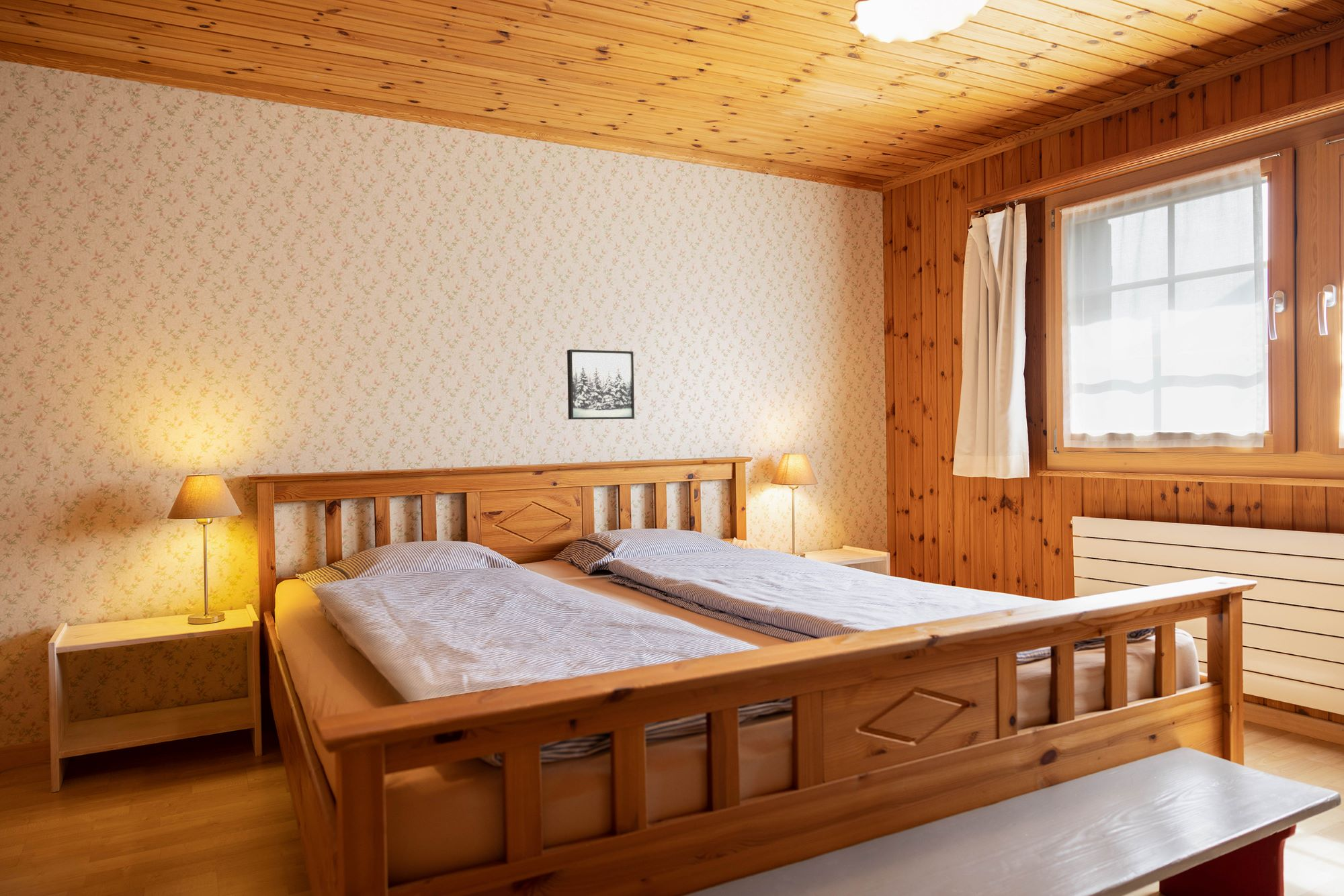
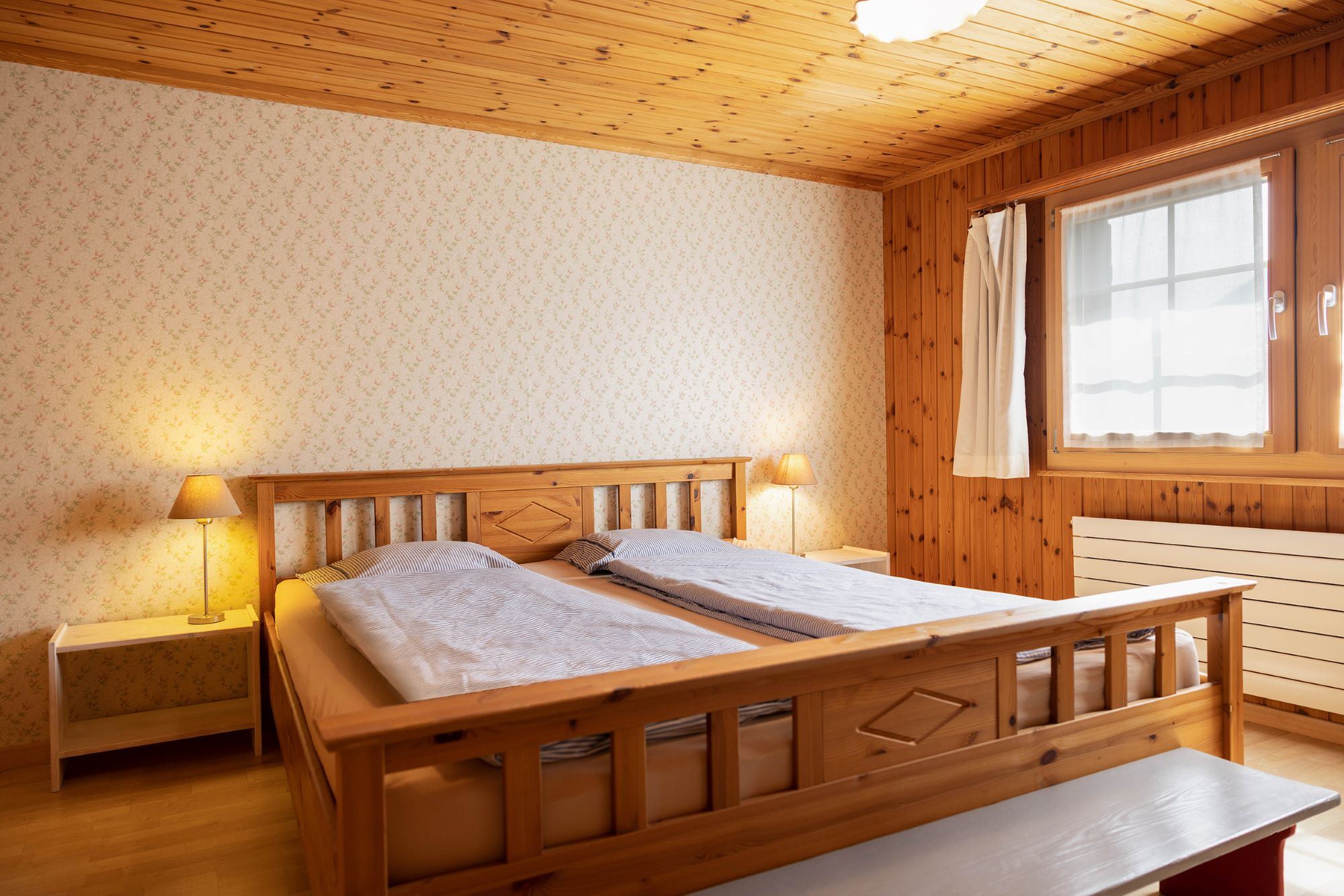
- wall art [566,349,635,420]
